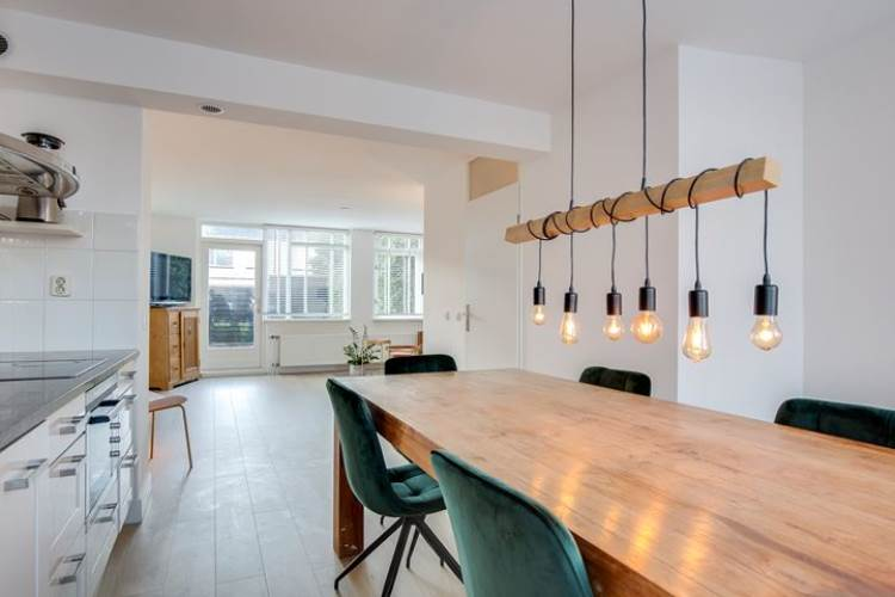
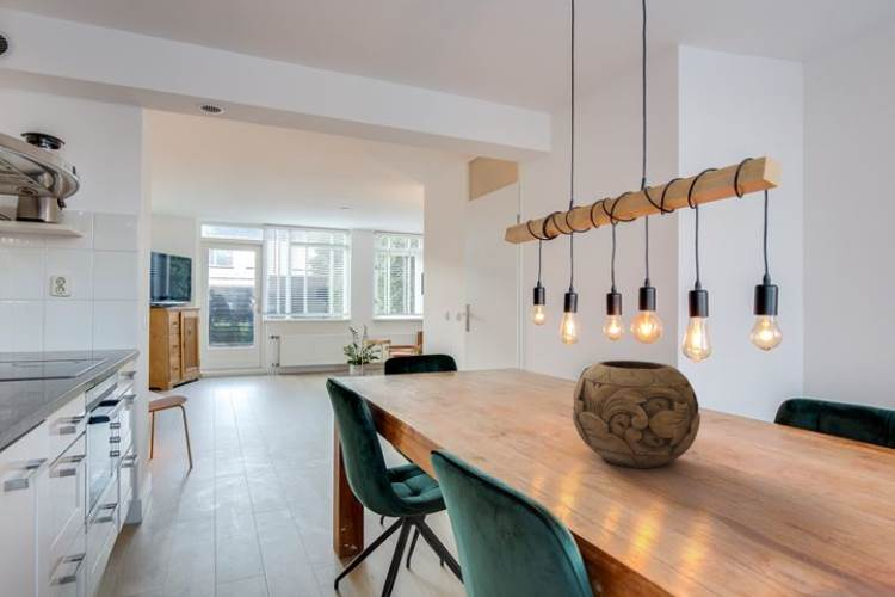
+ decorative bowl [572,359,702,469]
